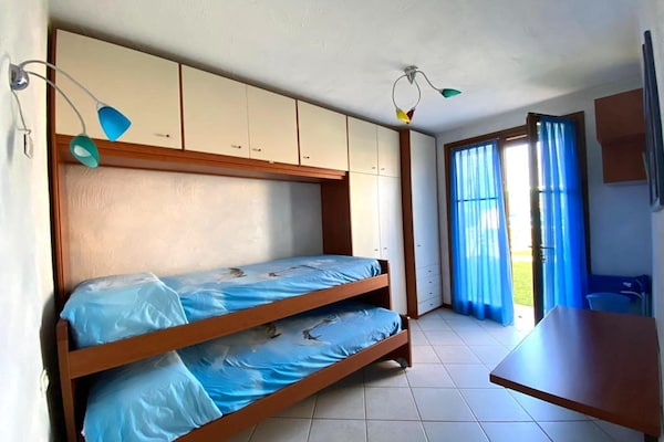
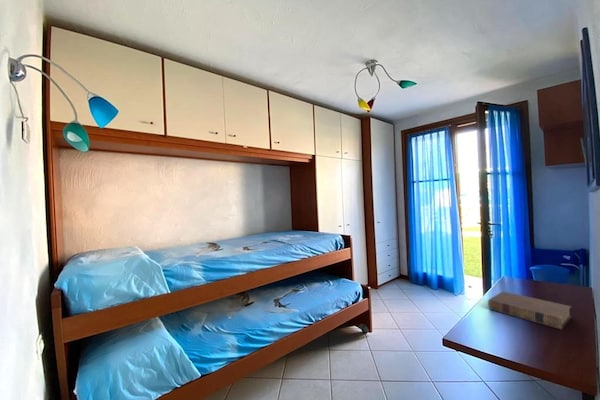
+ book [487,290,573,330]
